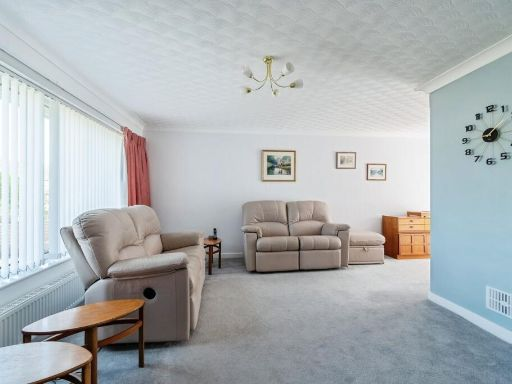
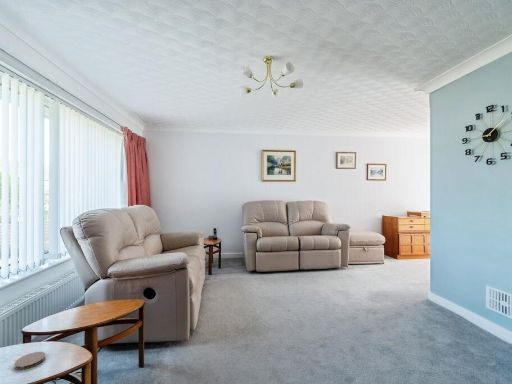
+ coaster [14,351,47,371]
